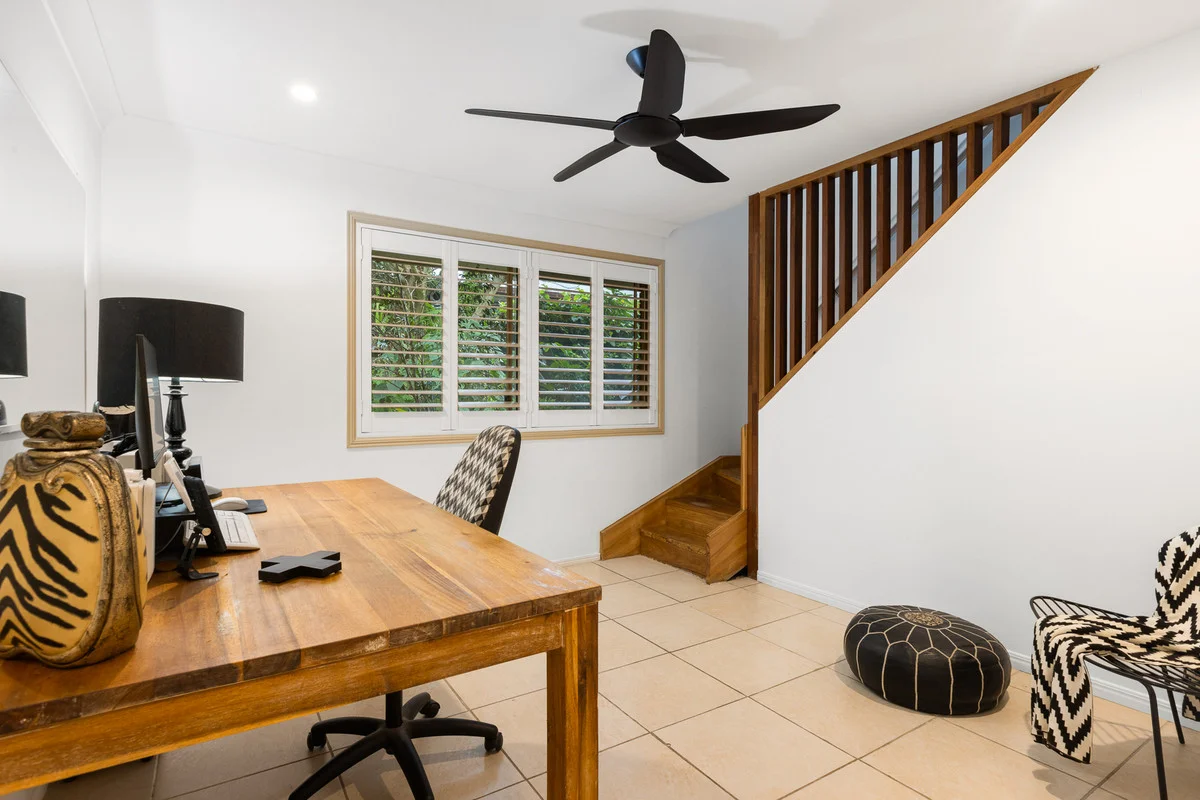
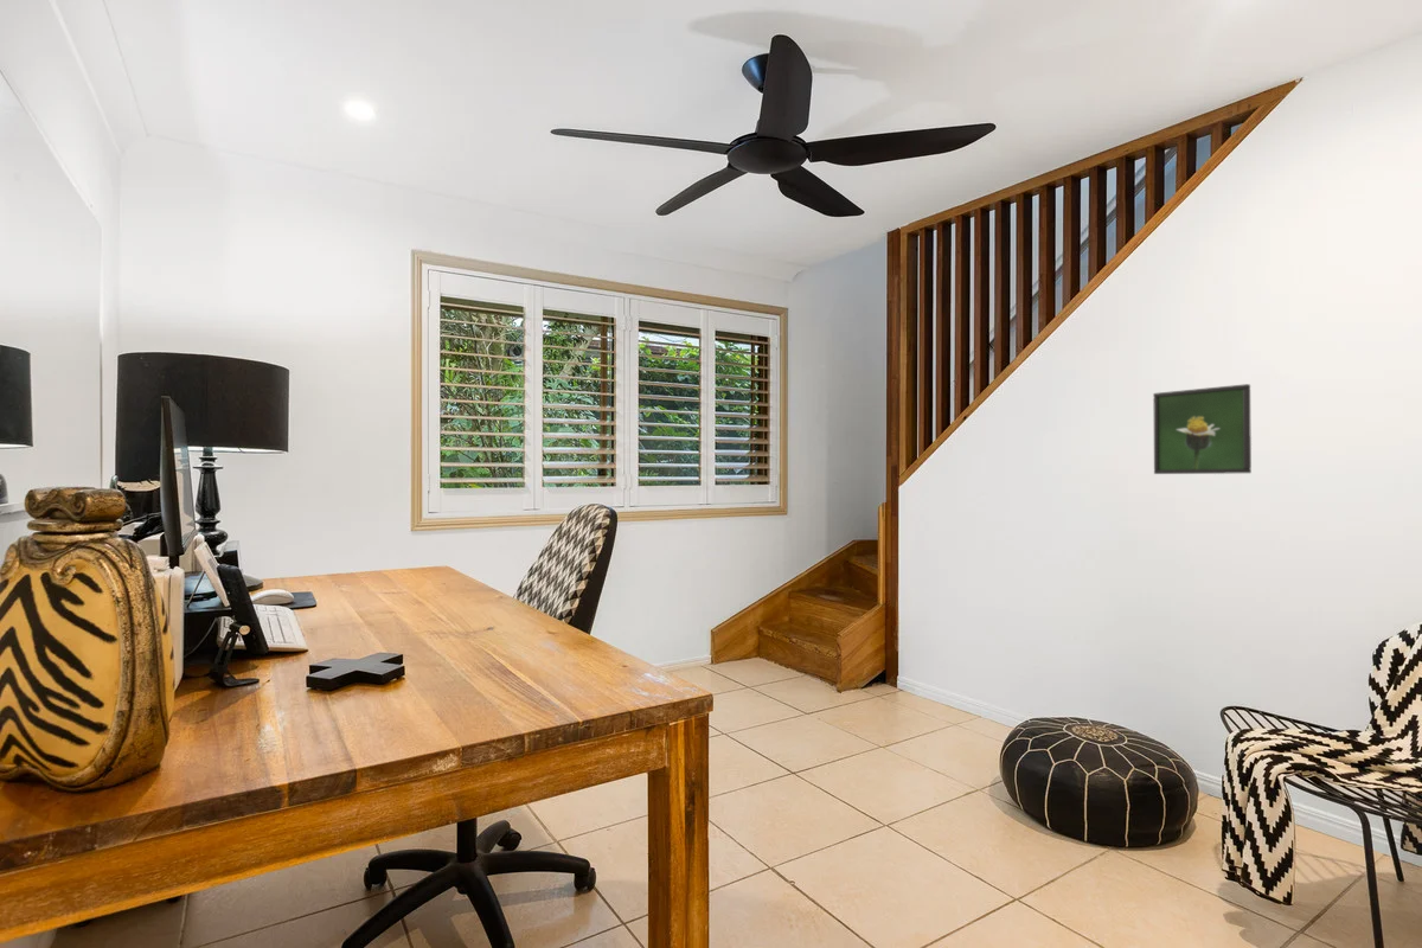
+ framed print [1152,383,1253,475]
